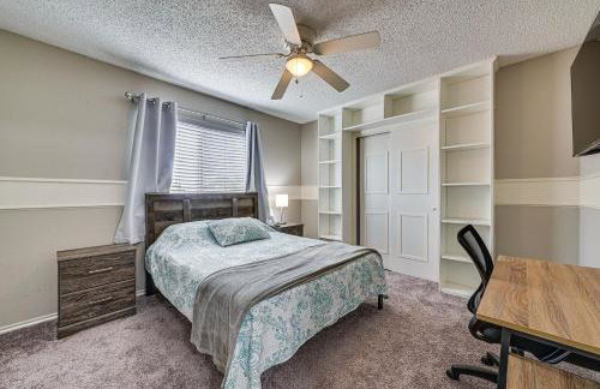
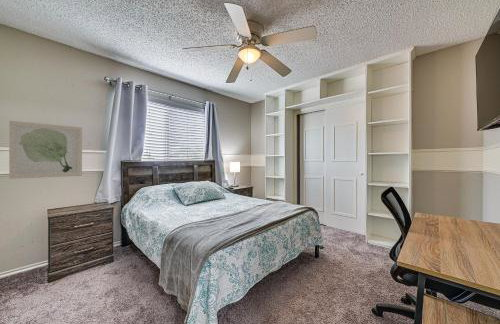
+ wall art [8,120,83,180]
